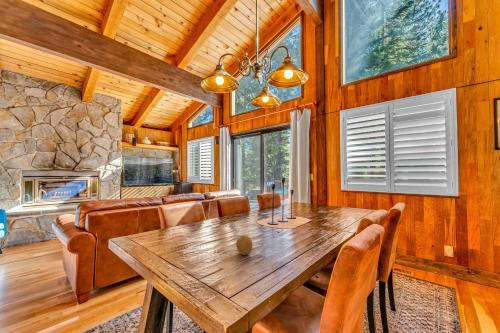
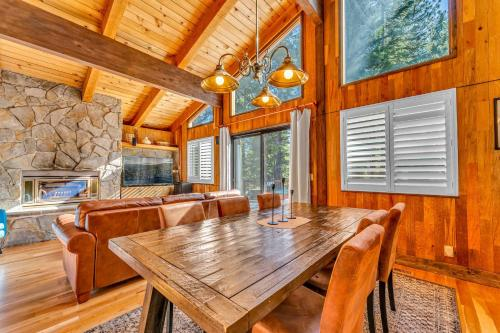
- fruit [235,235,254,256]
